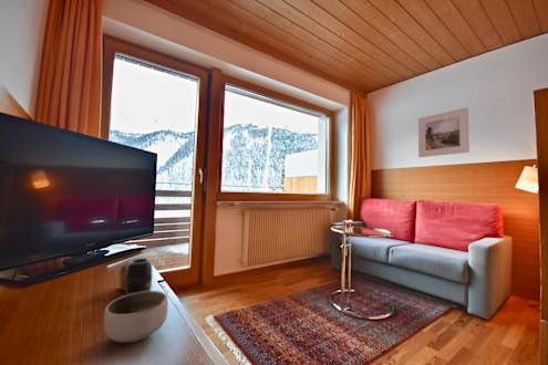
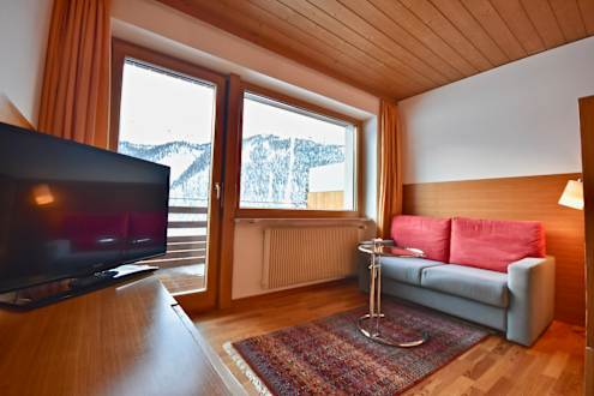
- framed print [417,106,471,158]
- vase [117,258,153,295]
- bowl [103,290,169,343]
